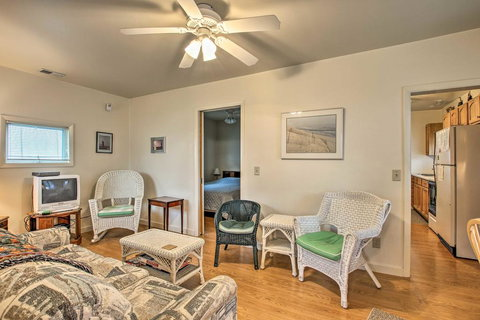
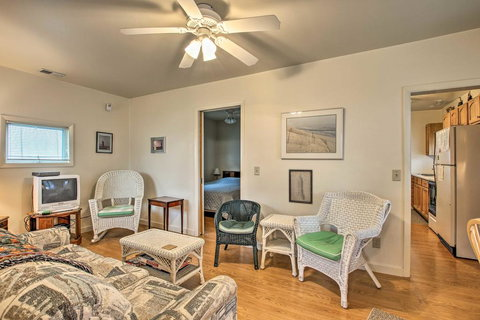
+ wall art [288,168,314,205]
